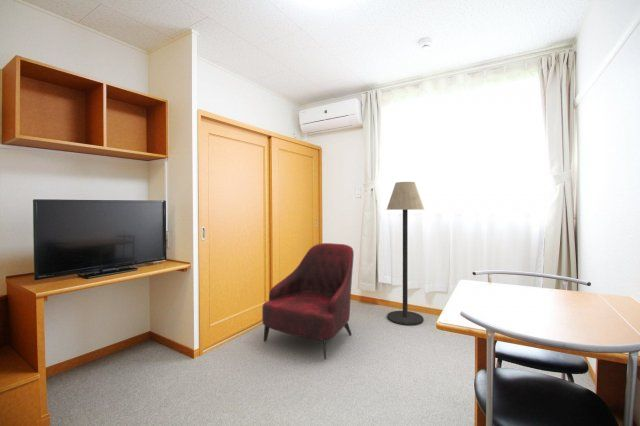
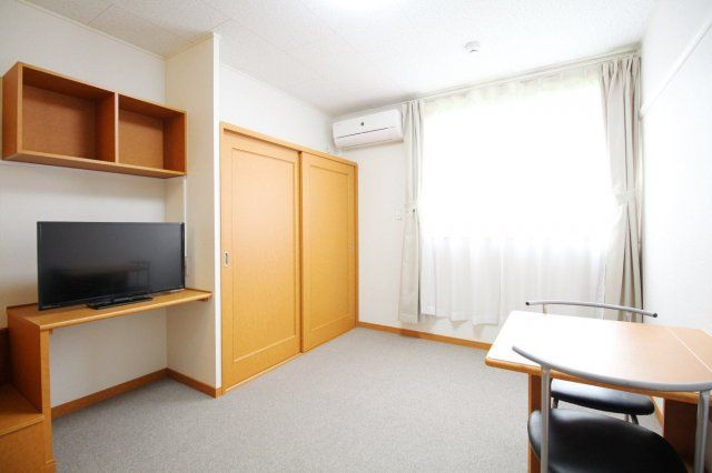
- armchair [261,242,355,360]
- floor lamp [386,181,425,326]
